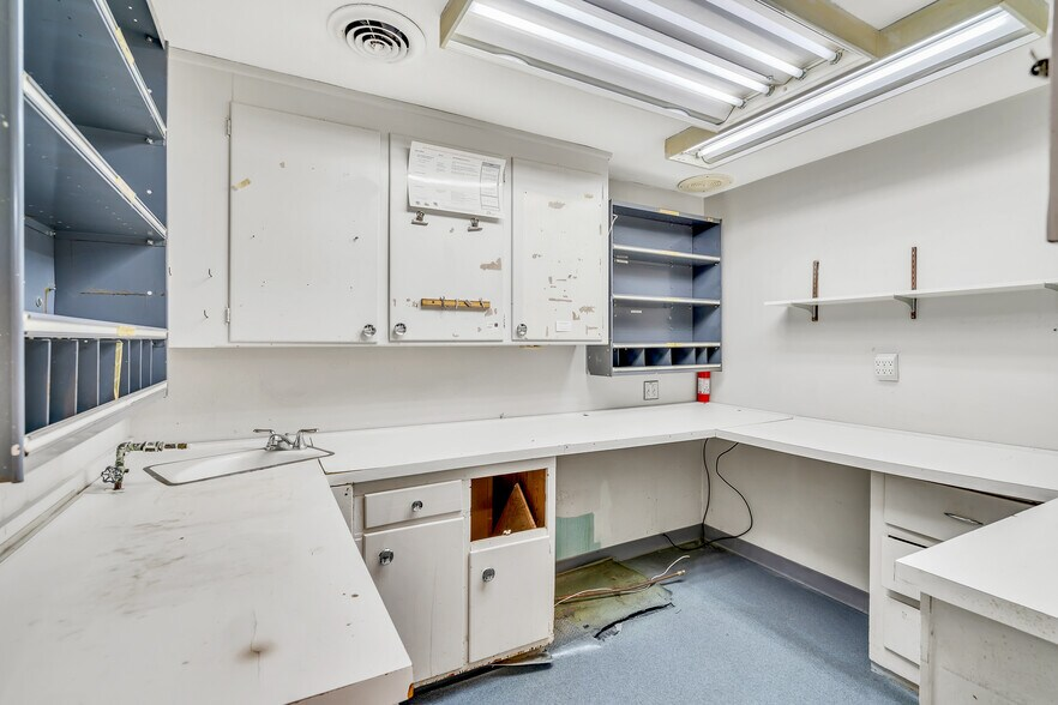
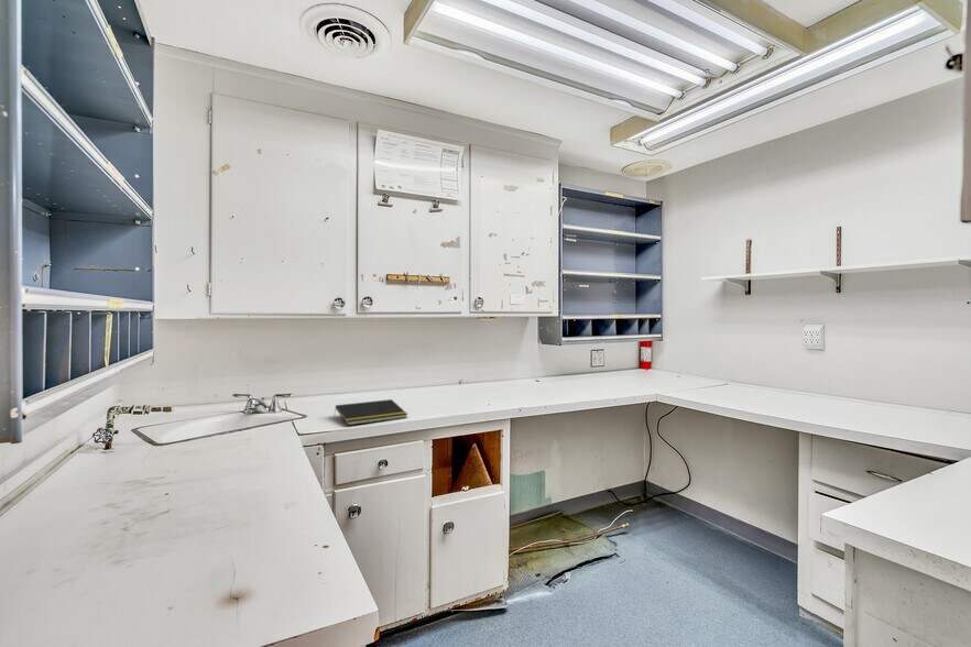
+ notepad [332,398,408,426]
